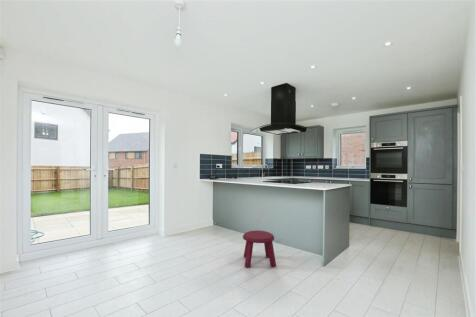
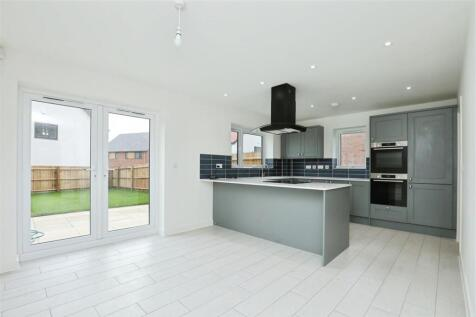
- stool [242,229,277,269]
